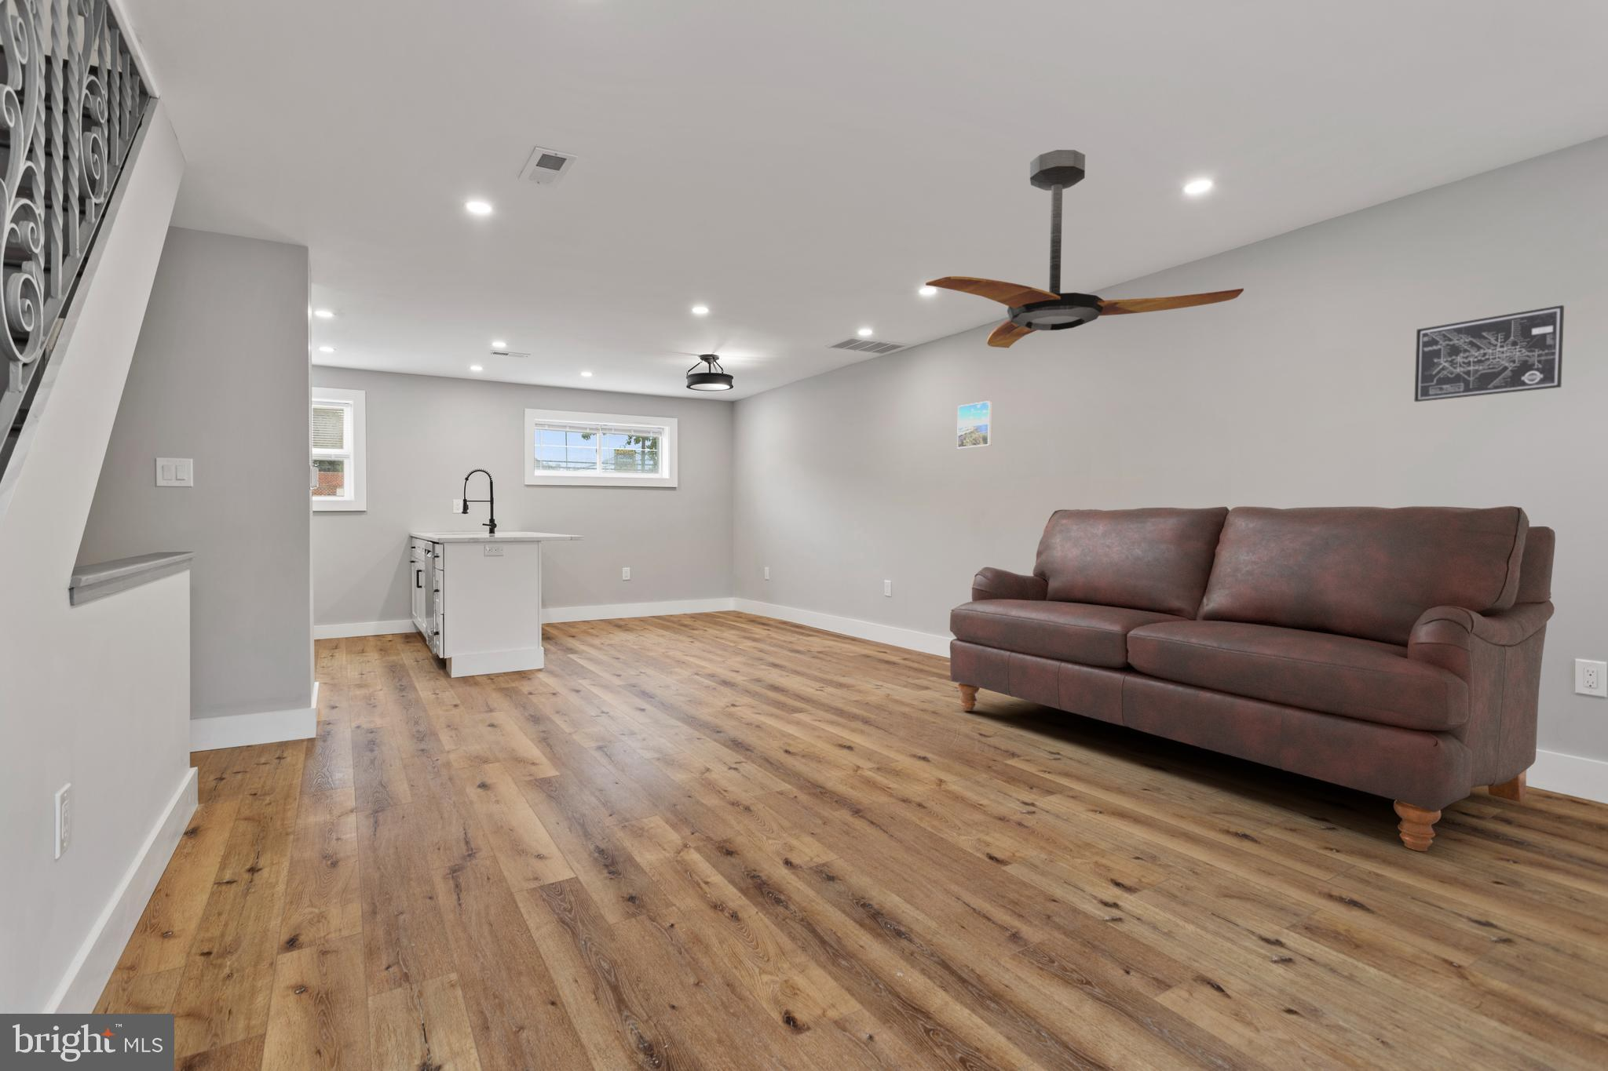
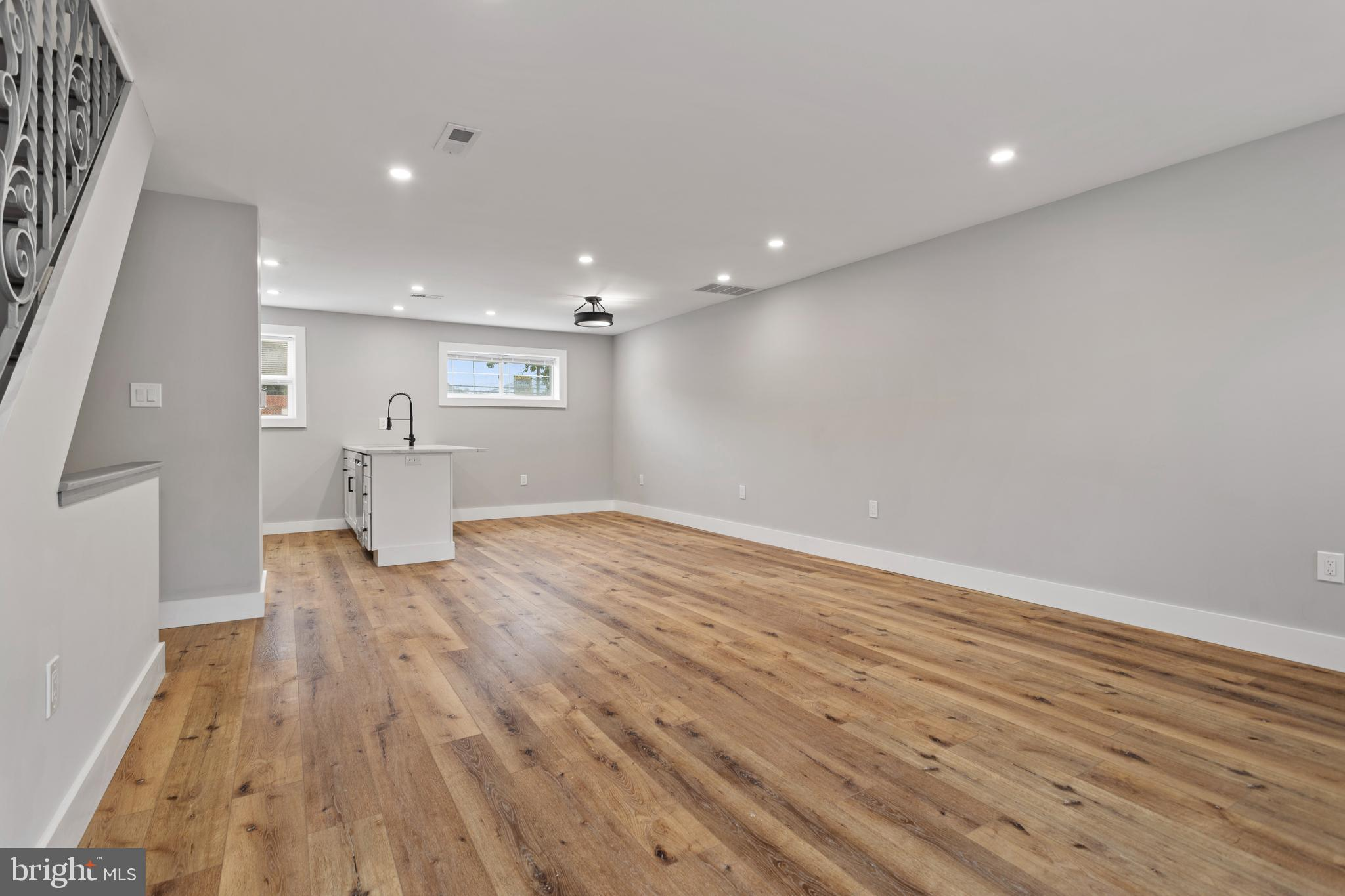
- wall art [1413,305,1565,403]
- sofa [949,506,1557,852]
- ceiling fan [925,149,1245,349]
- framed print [956,400,993,449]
